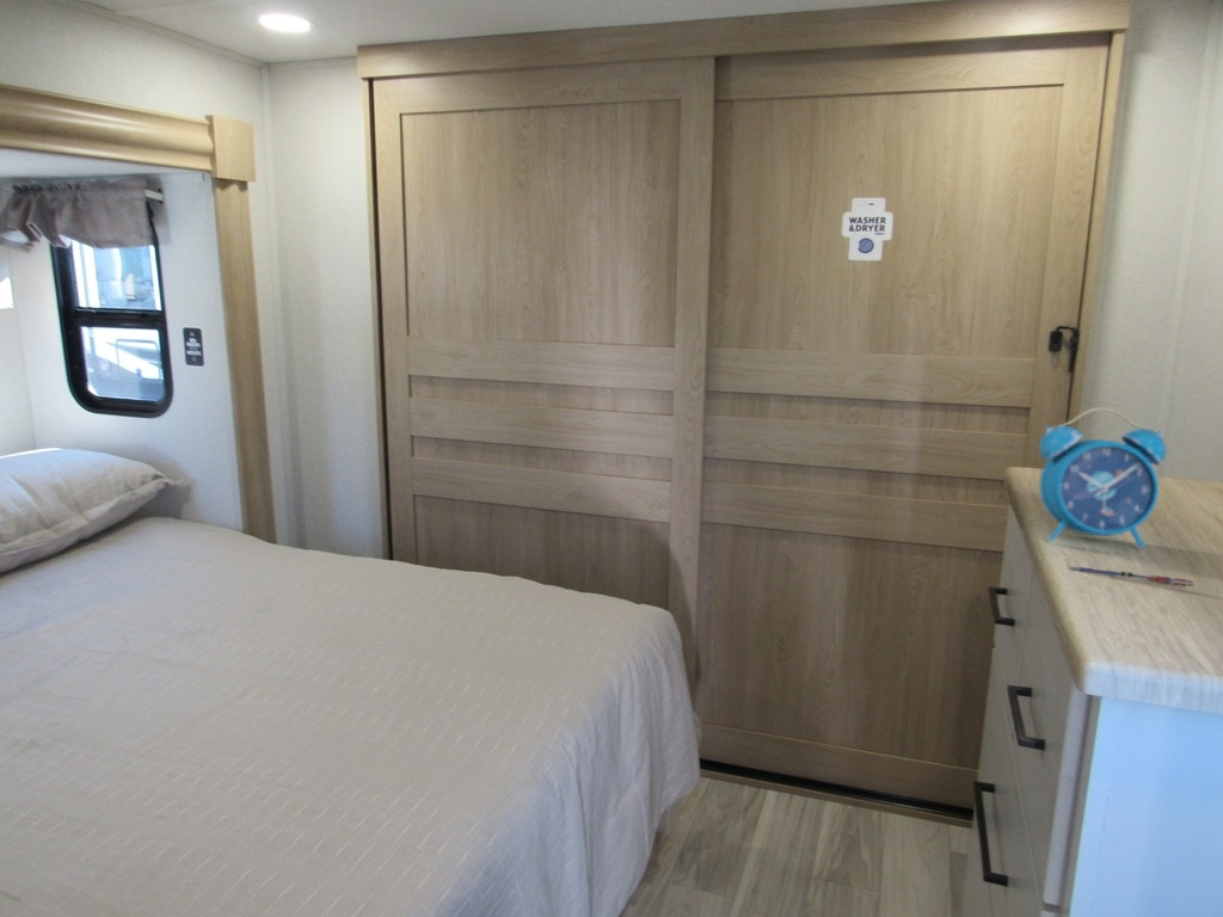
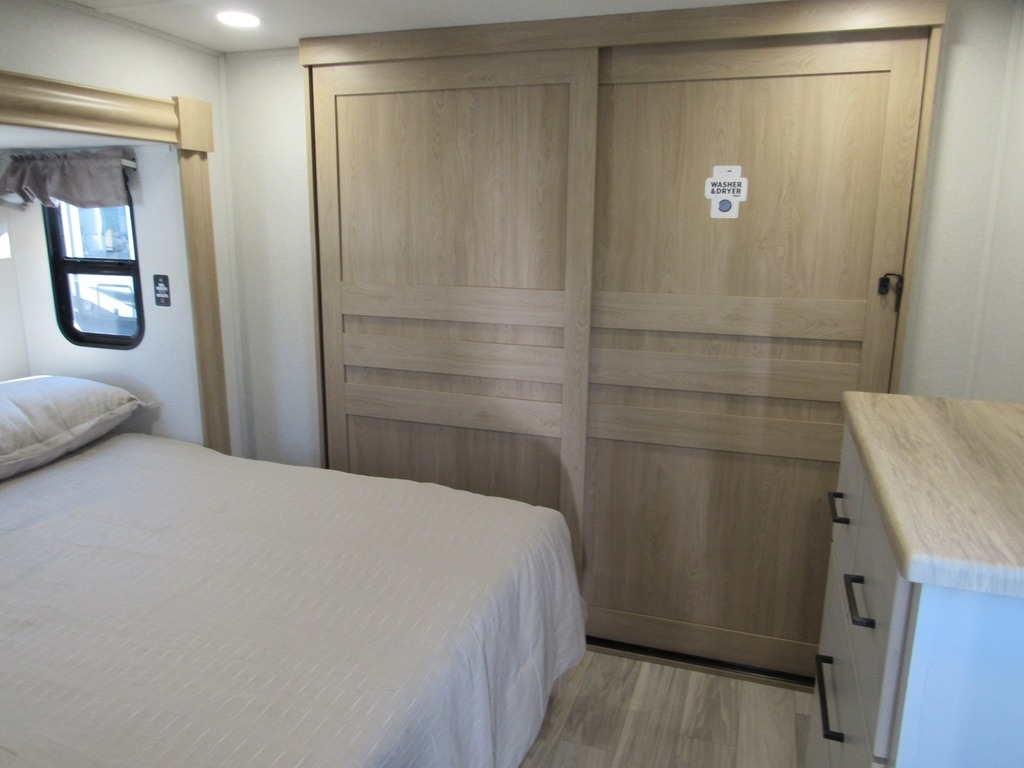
- alarm clock [1038,406,1167,549]
- pen [1069,566,1194,587]
